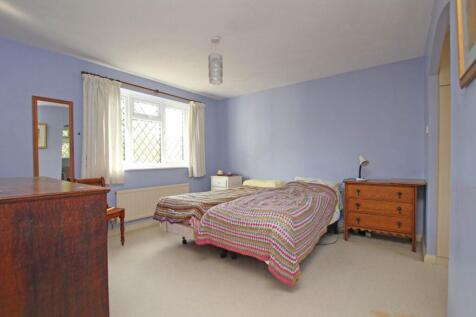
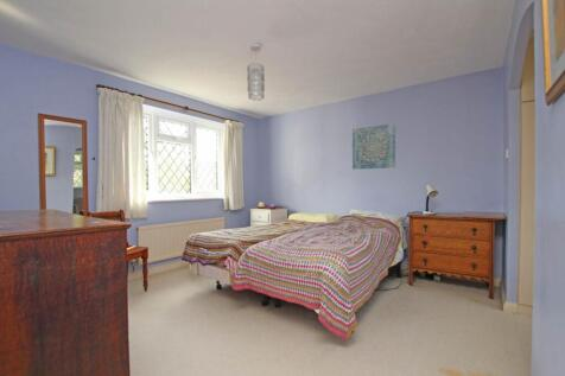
+ wall art [351,122,396,171]
